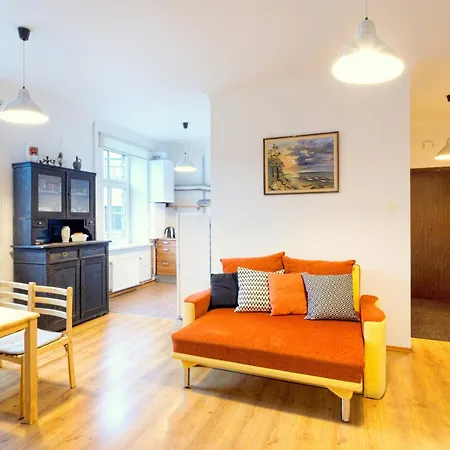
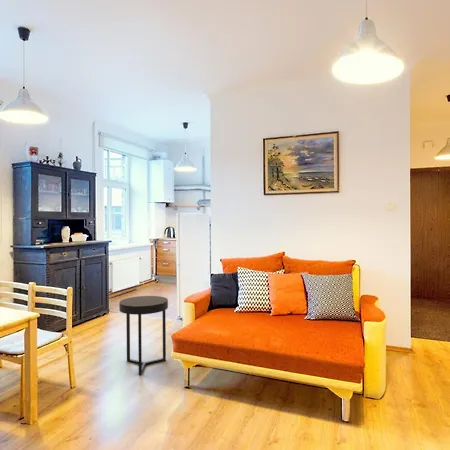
+ side table [118,295,169,376]
